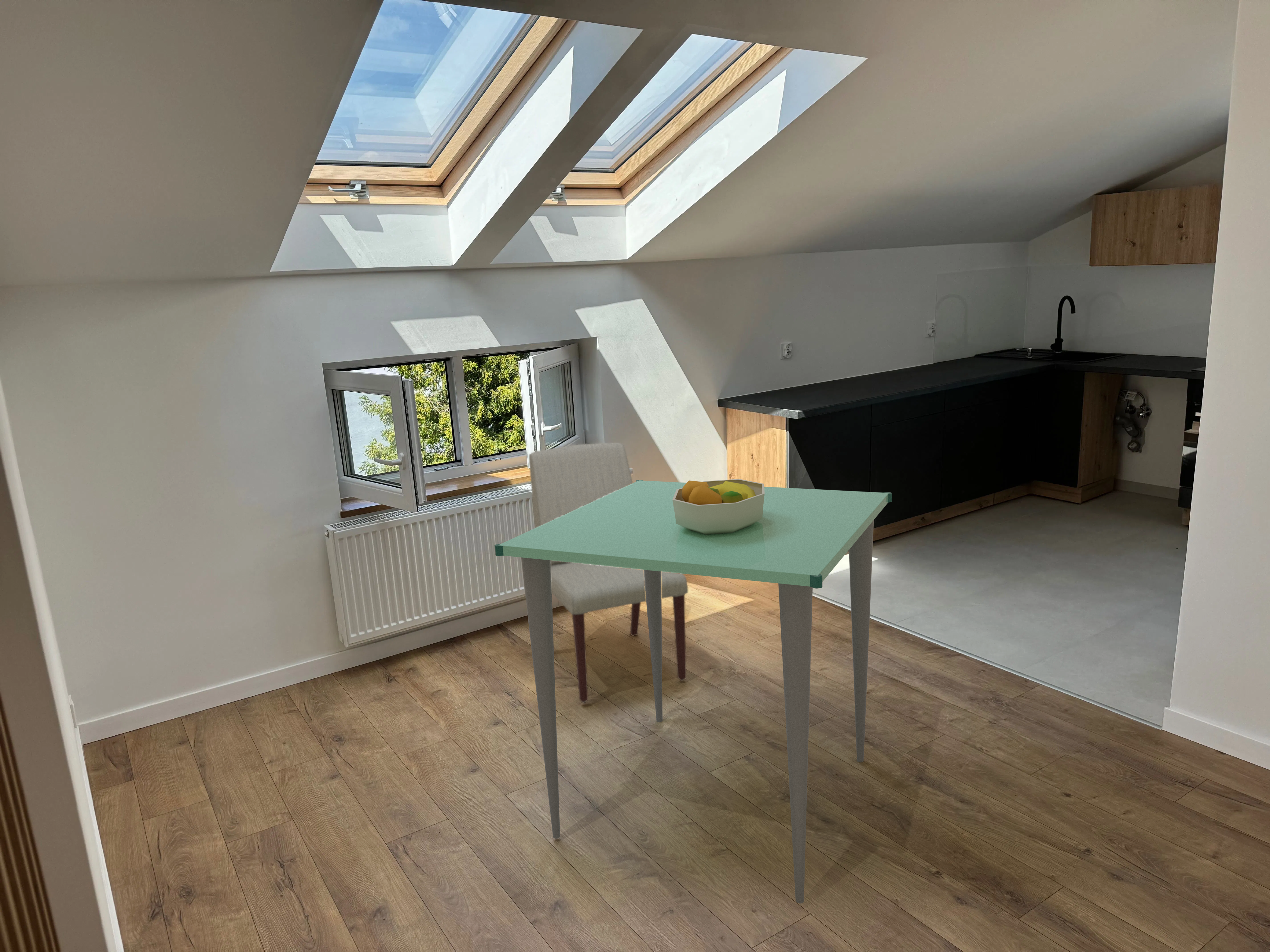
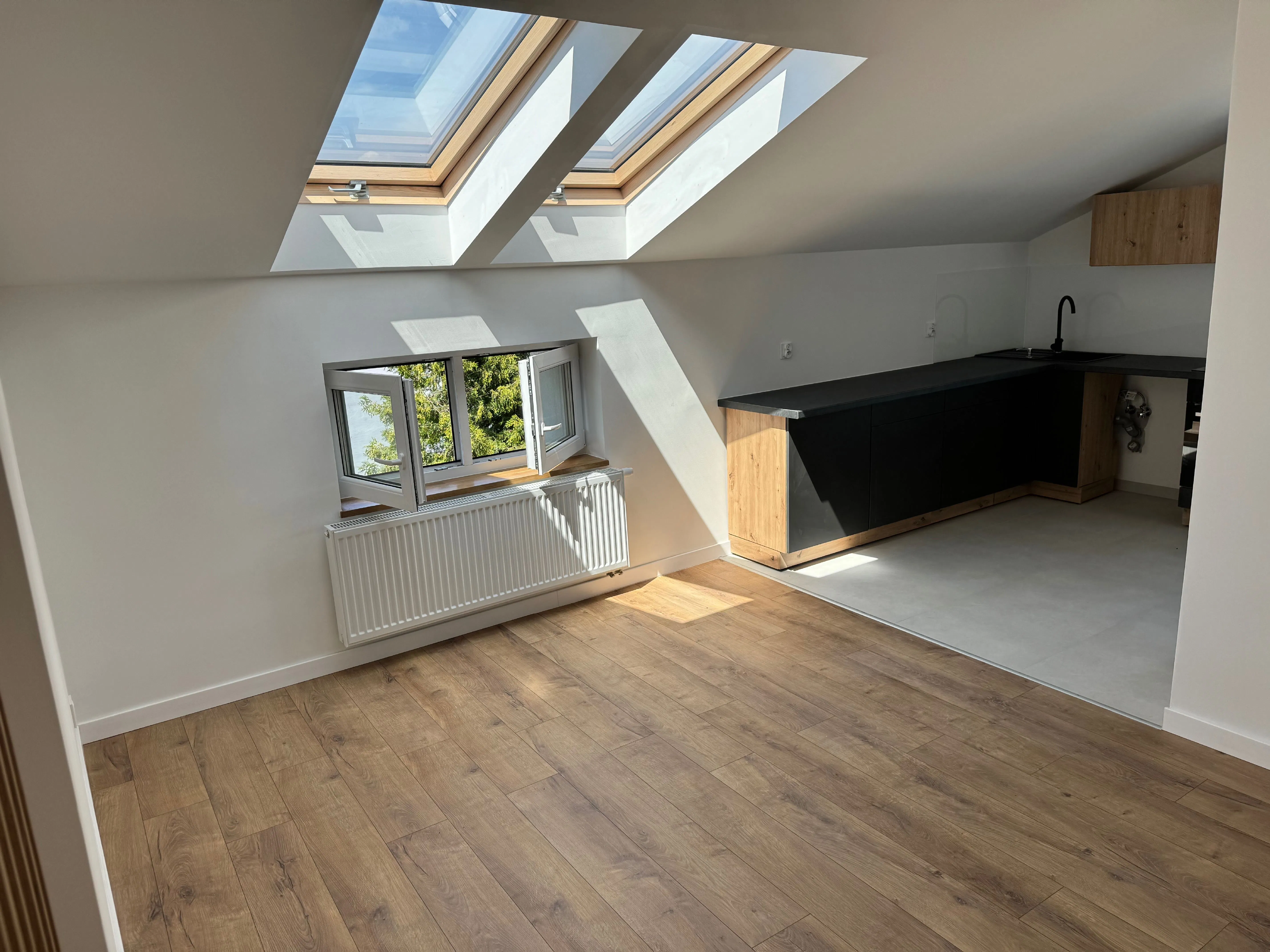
- fruit bowl [673,479,765,535]
- chair [529,442,688,703]
- dining table [494,479,892,904]
